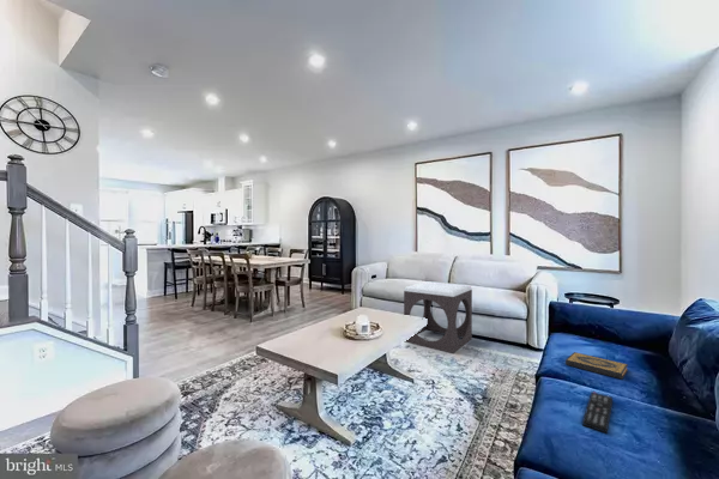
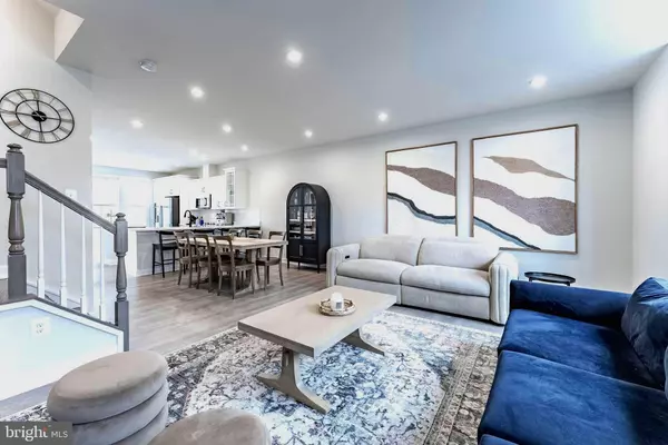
- footstool [403,280,473,354]
- hardback book [564,351,629,380]
- remote control [581,390,614,435]
